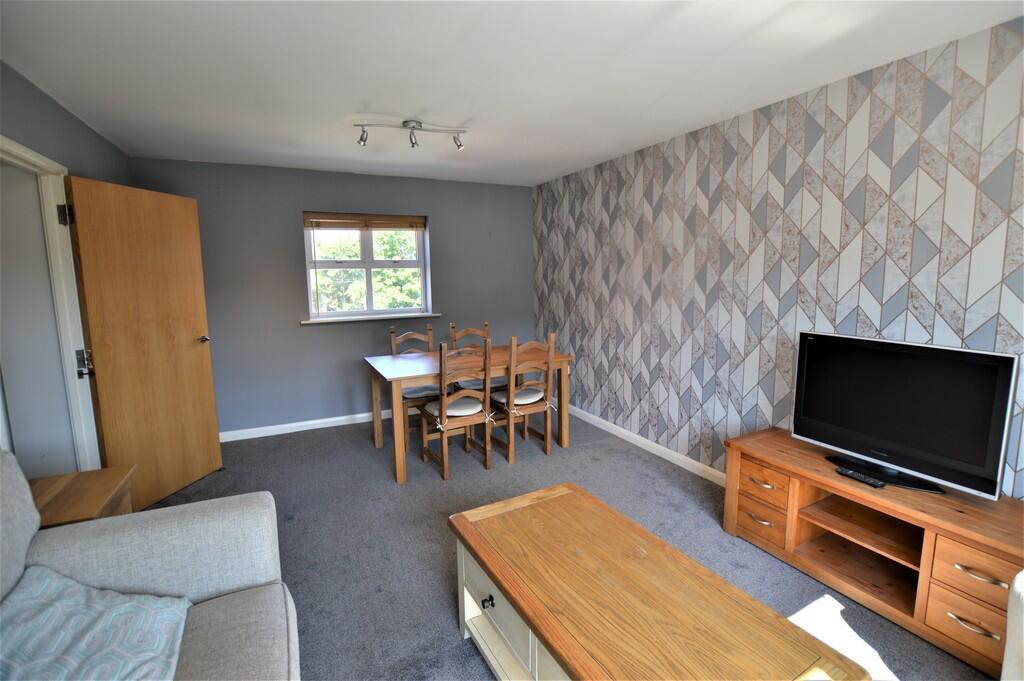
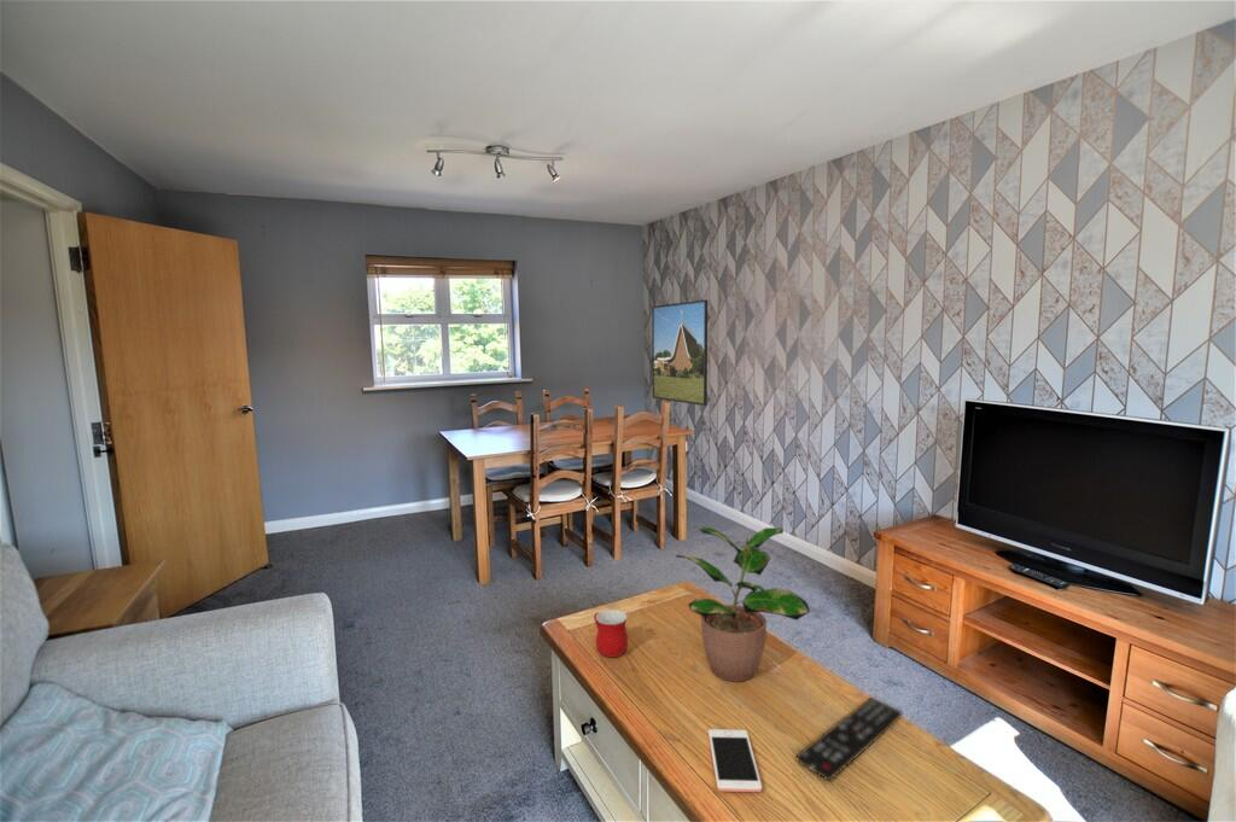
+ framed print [651,298,709,407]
+ mug [594,608,629,658]
+ remote control [795,696,903,782]
+ potted plant [675,525,811,682]
+ cell phone [707,728,763,793]
